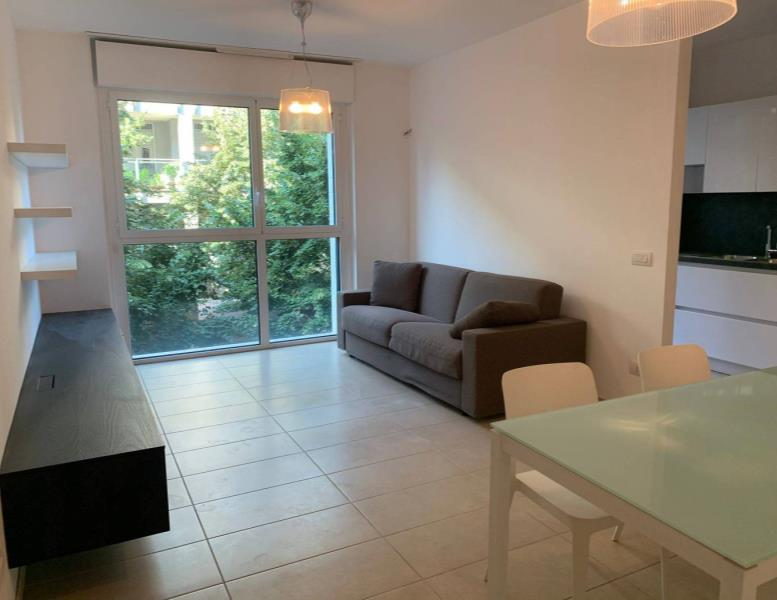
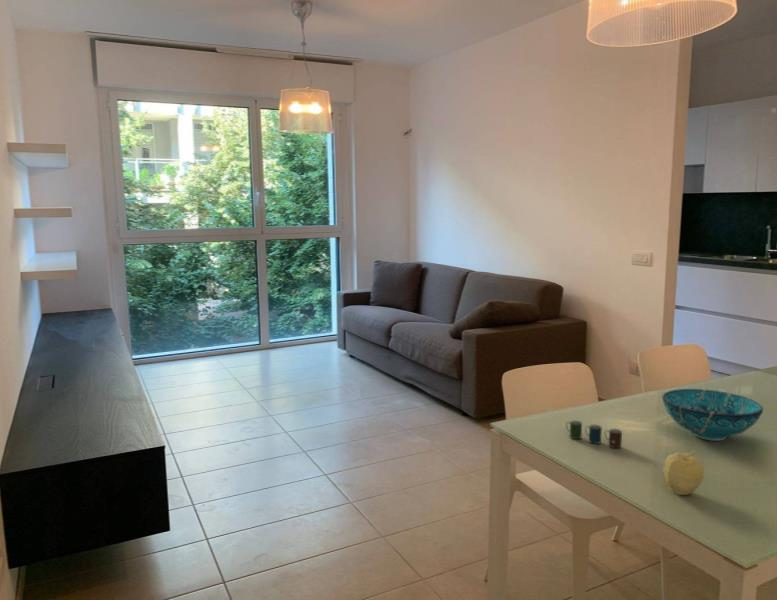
+ fruit [662,450,705,496]
+ cup [565,420,623,449]
+ bowl [661,388,764,442]
